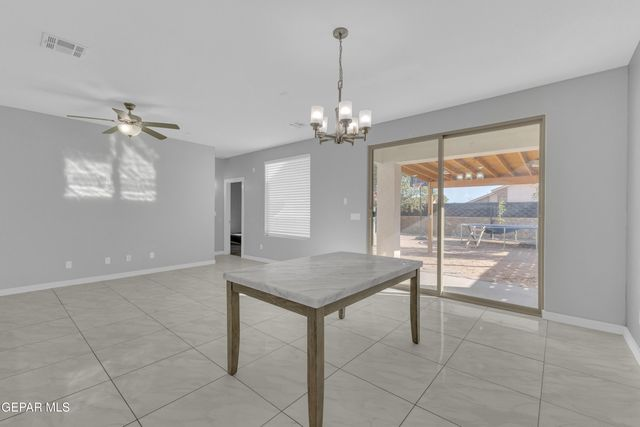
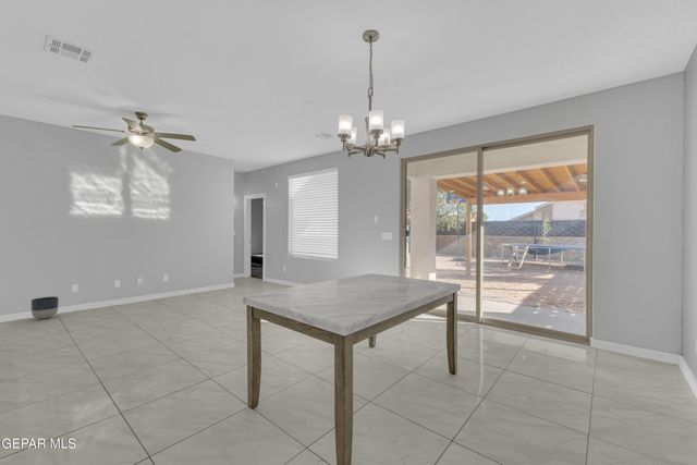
+ planter [30,295,60,320]
